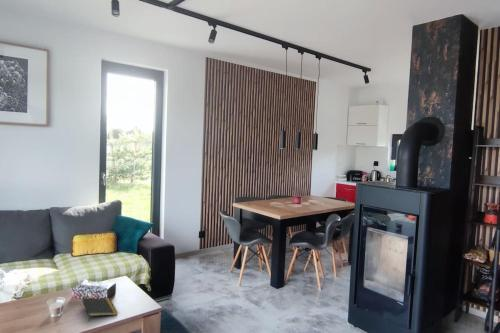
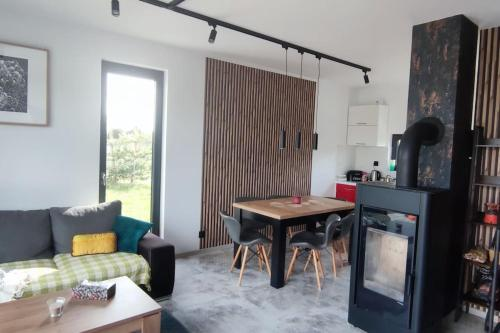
- notepad [81,297,119,323]
